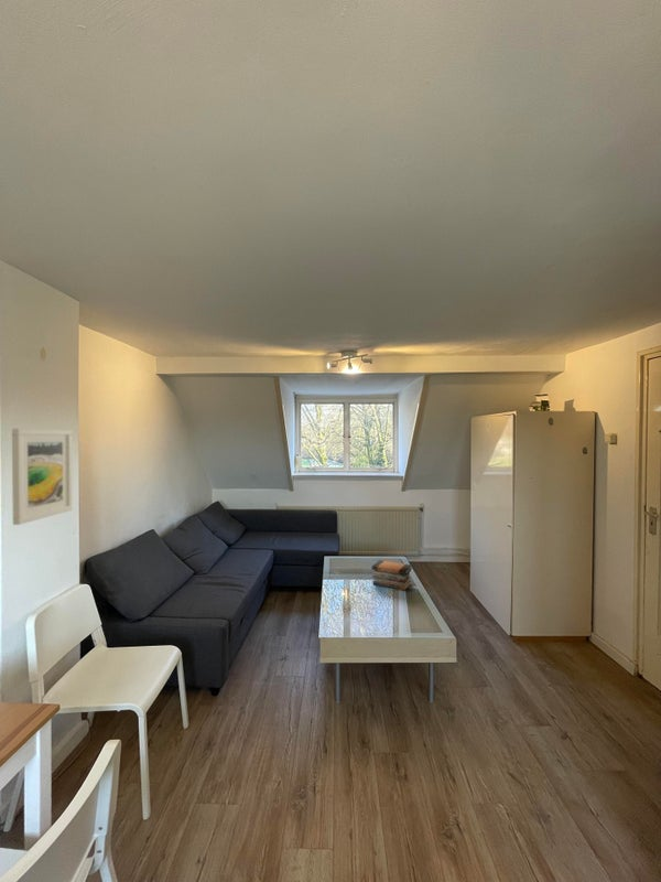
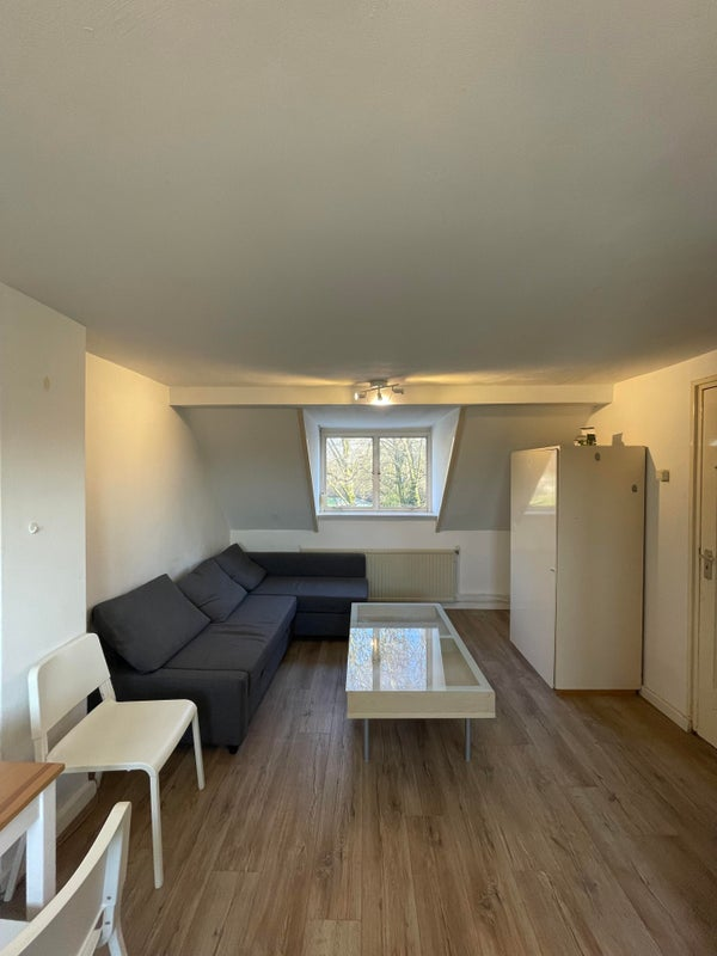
- book stack [371,559,413,591]
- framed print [11,428,74,526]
